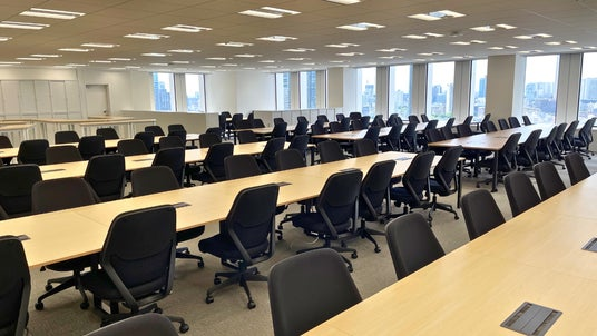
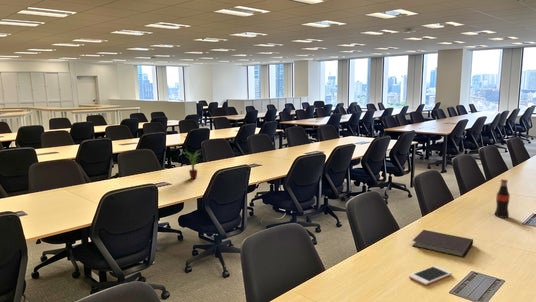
+ bottle [493,178,511,219]
+ potted plant [180,149,202,179]
+ notebook [411,229,474,258]
+ cell phone [408,265,453,286]
